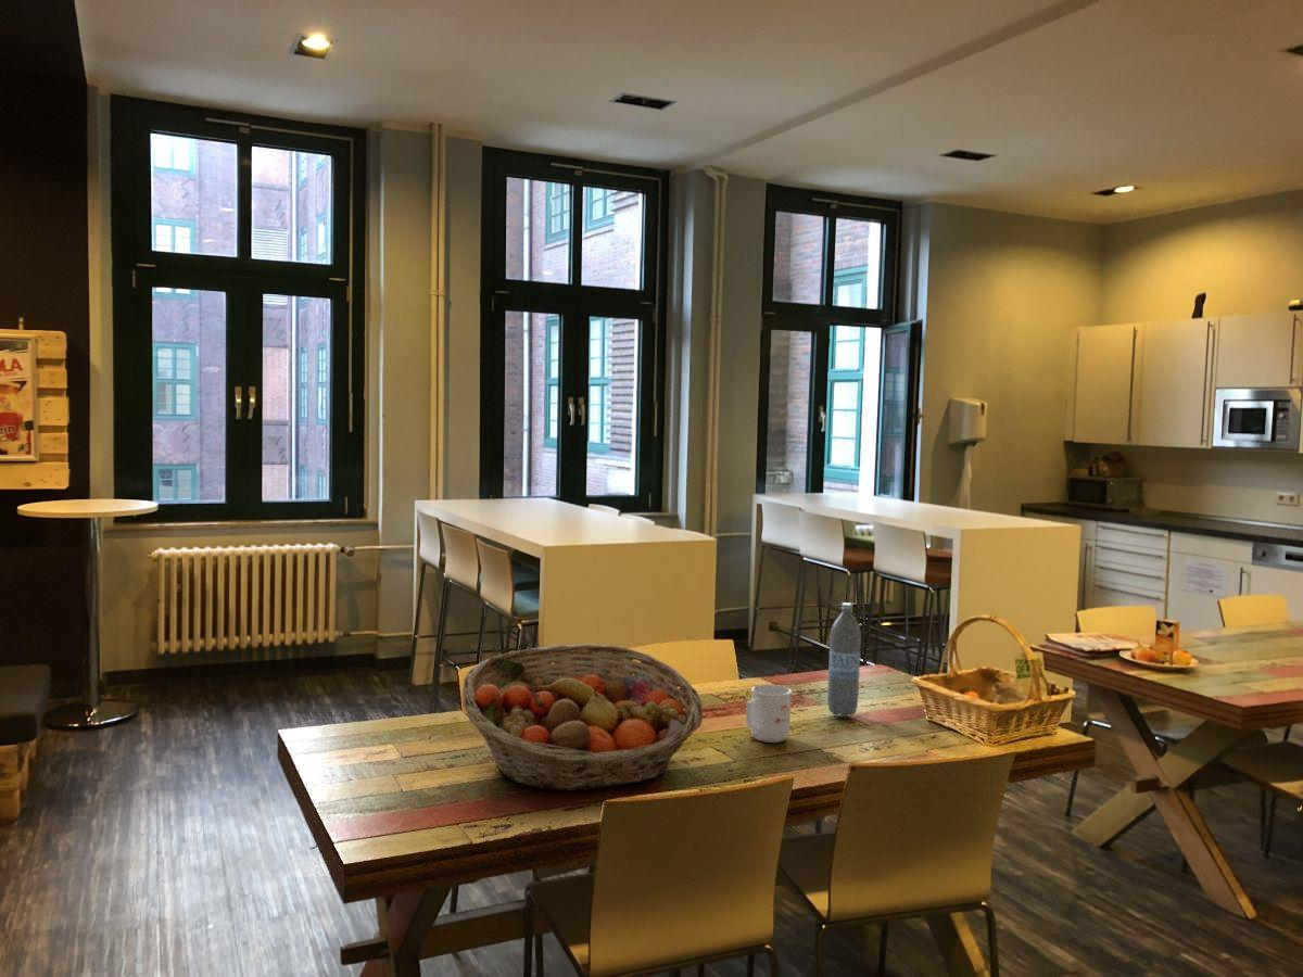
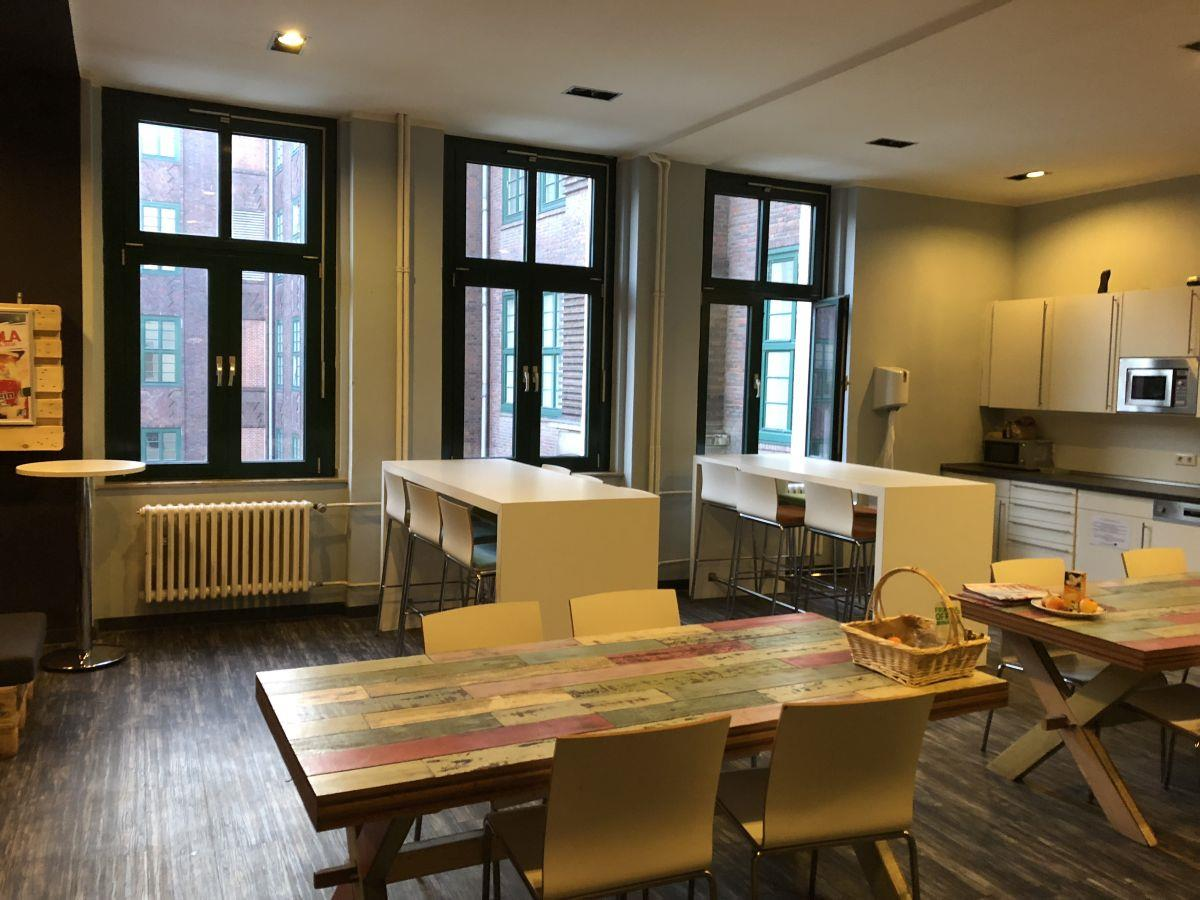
- fruit basket [461,643,704,792]
- water bottle [826,601,862,718]
- mug [745,684,793,744]
